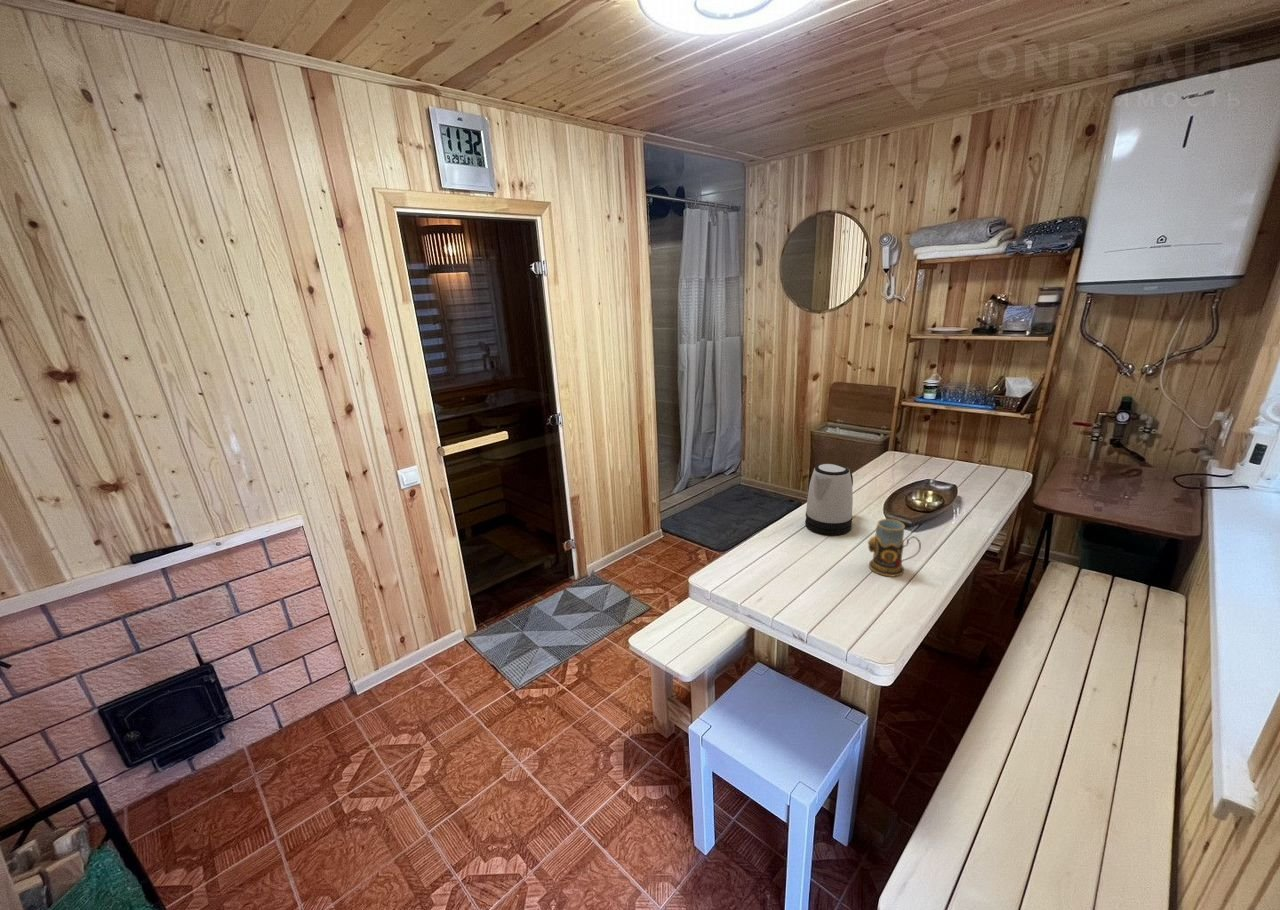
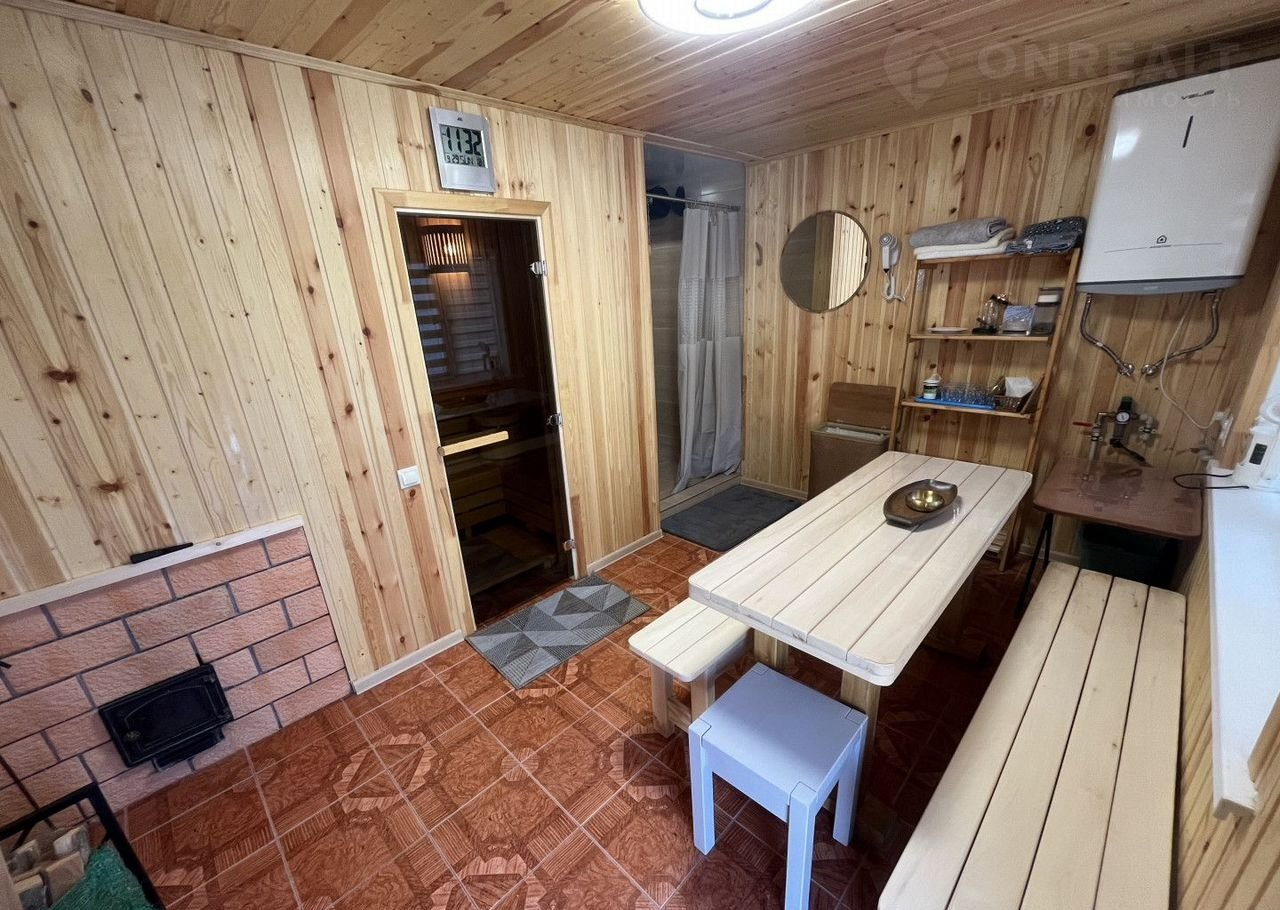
- mug [867,518,922,577]
- kettle [804,463,854,536]
